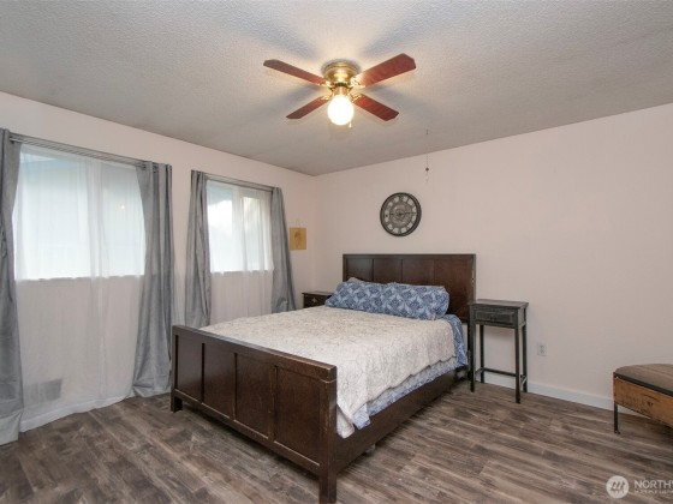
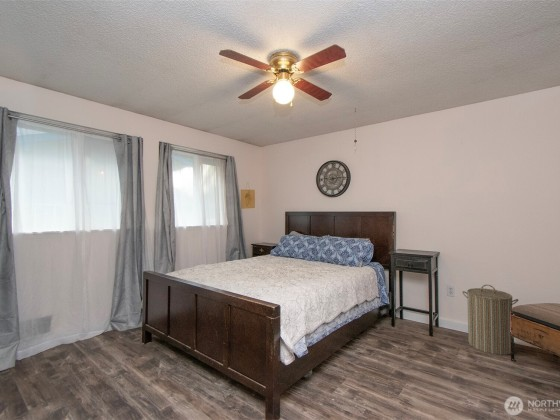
+ laundry hamper [462,284,519,356]
